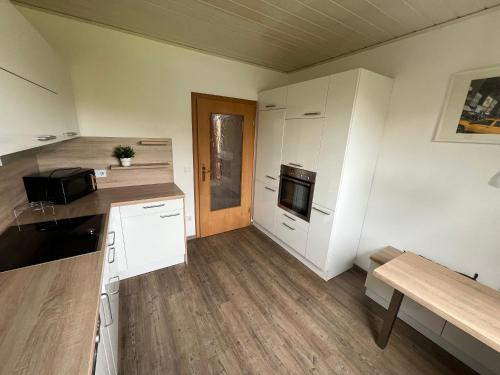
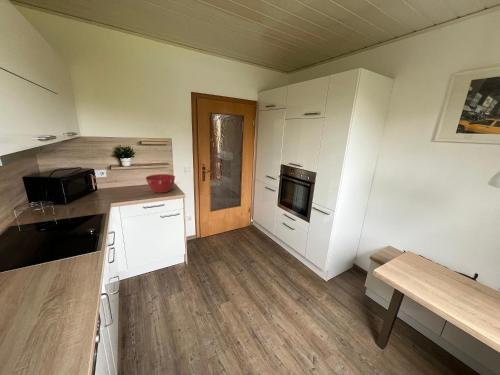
+ mixing bowl [145,173,176,194]
